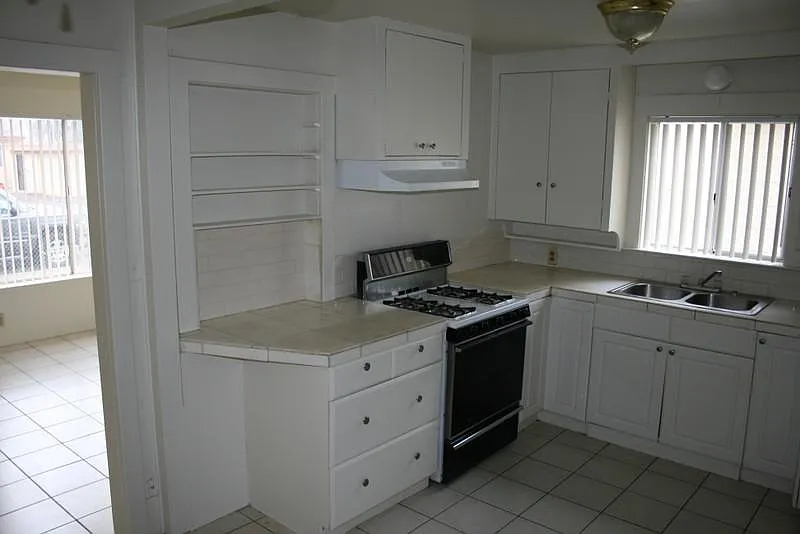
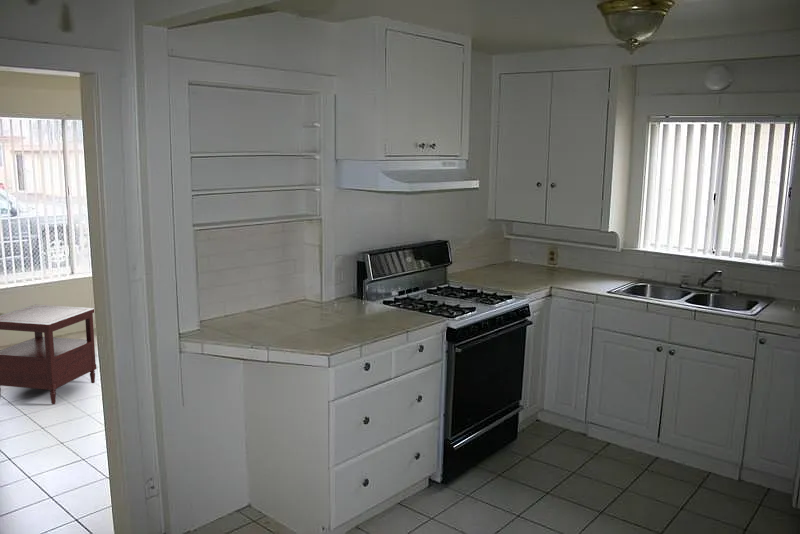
+ side table [0,304,97,405]
